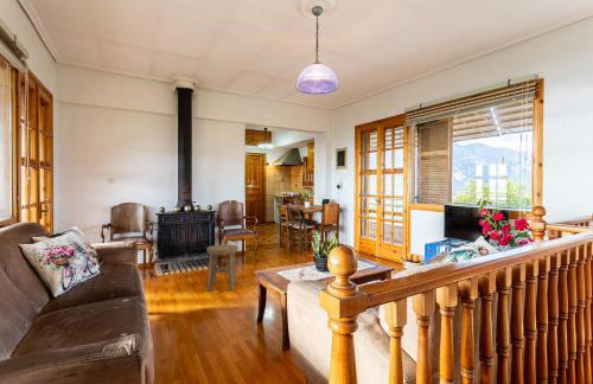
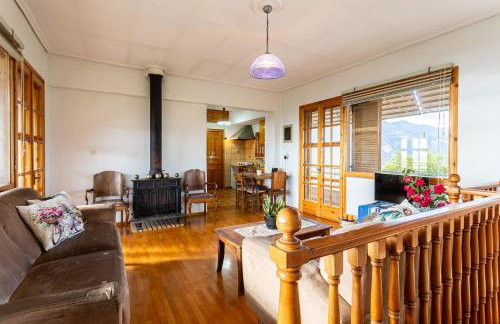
- stool [205,243,240,292]
